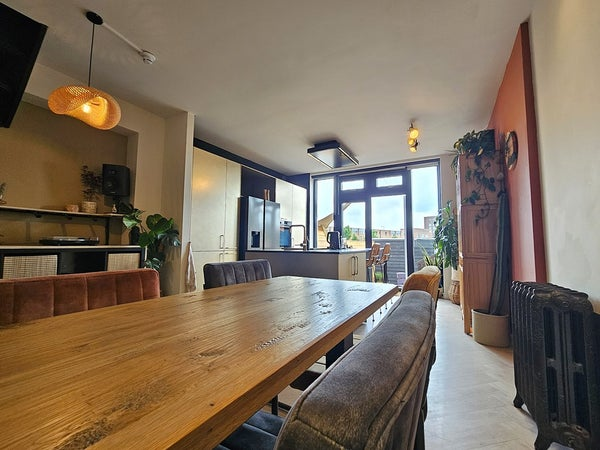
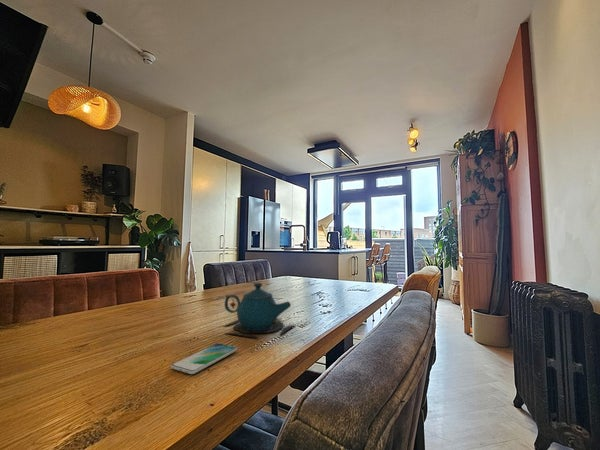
+ smartphone [170,343,238,375]
+ teapot [223,282,296,339]
